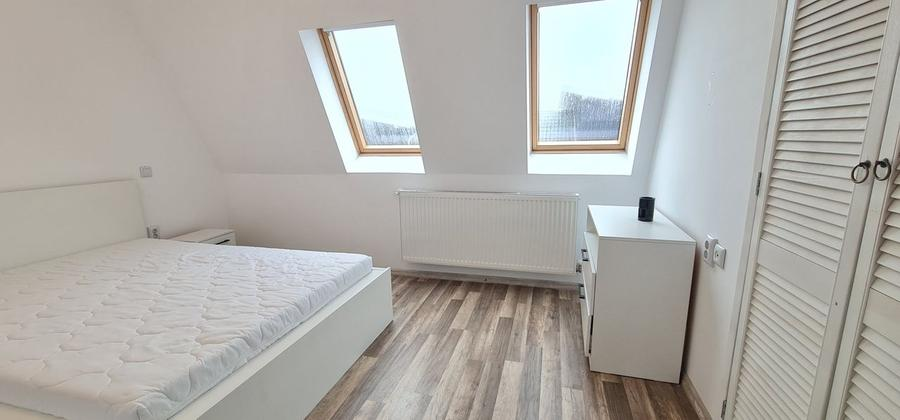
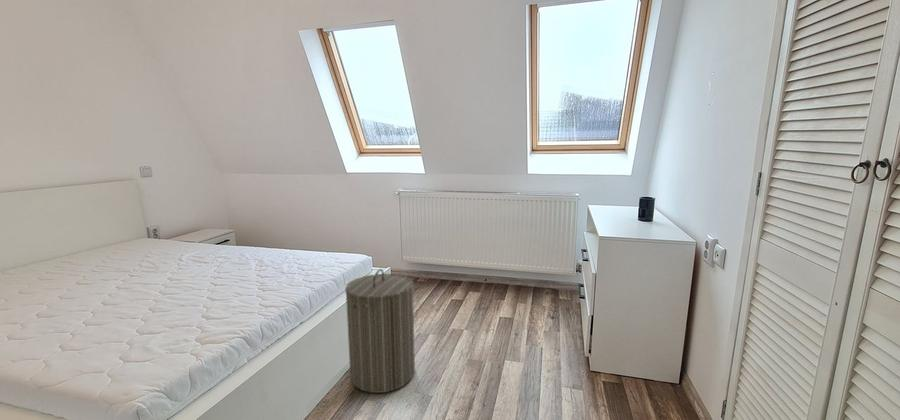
+ laundry hamper [344,268,416,394]
